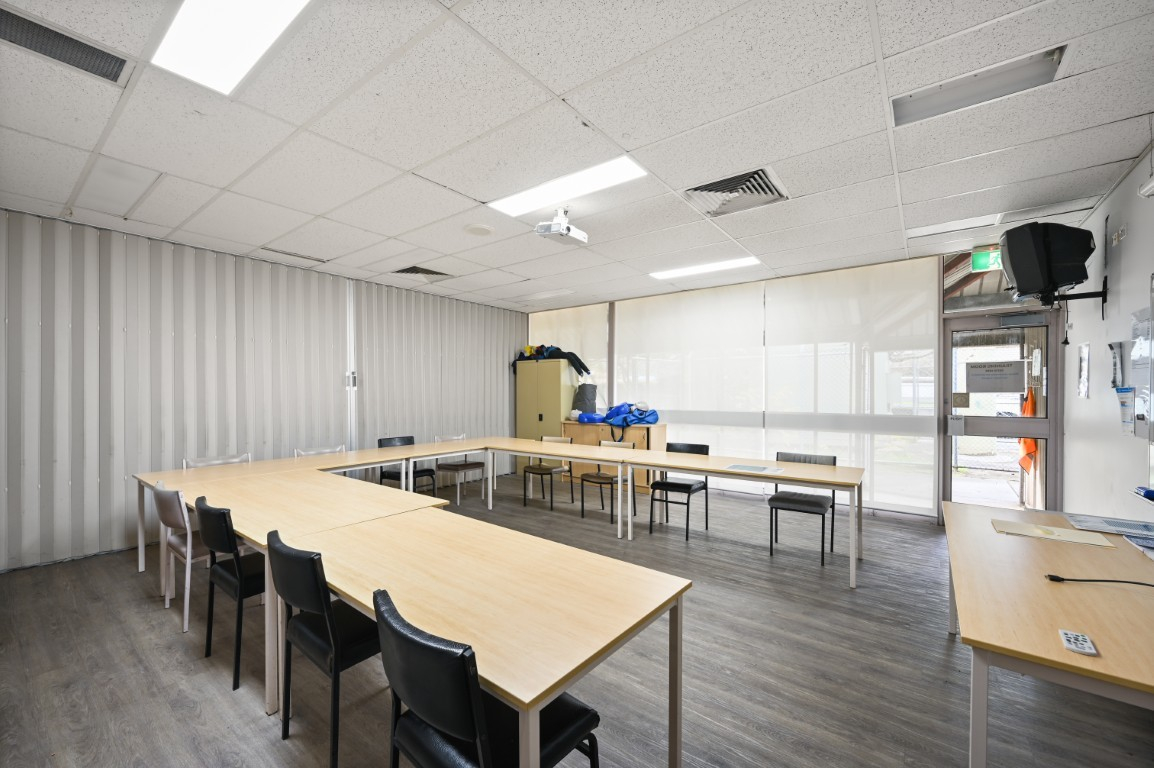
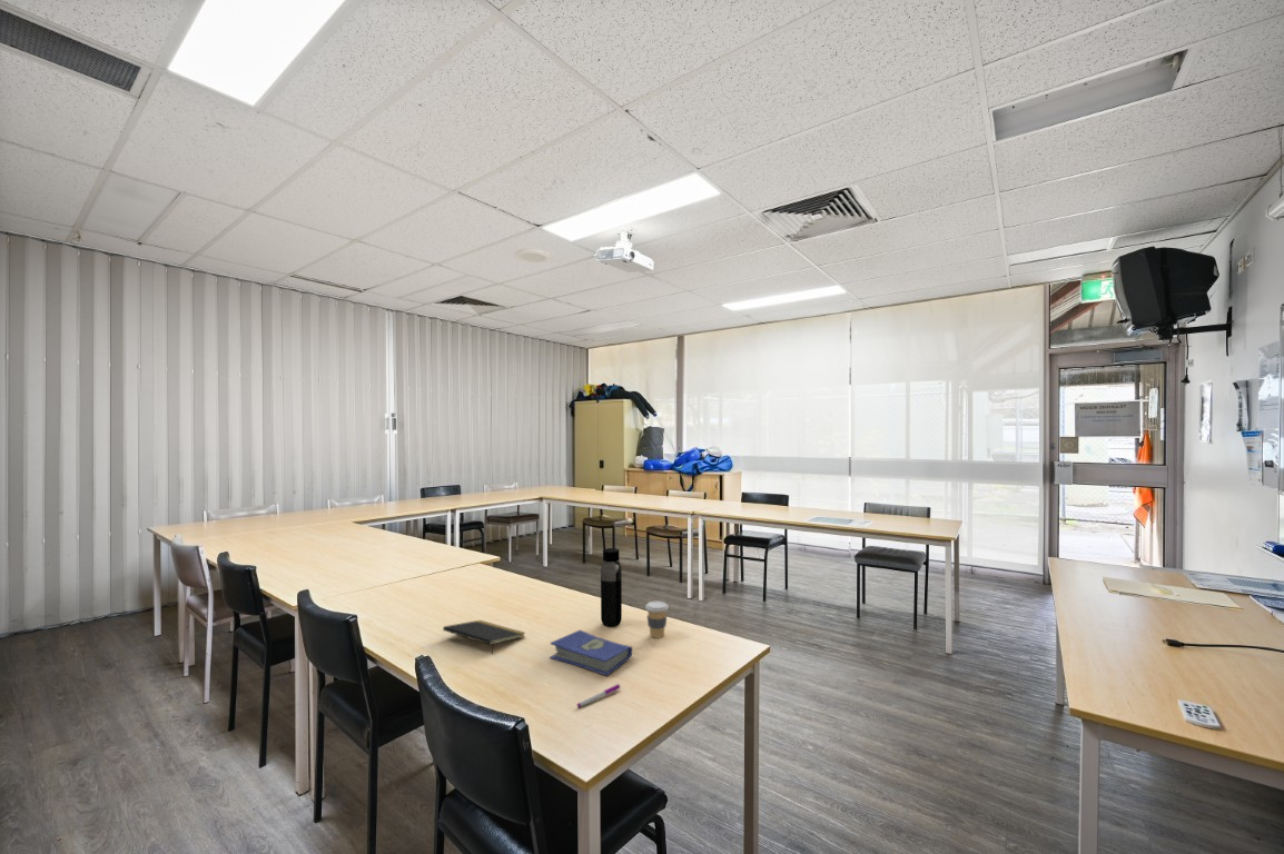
+ hardcover book [549,629,634,677]
+ notepad [442,619,526,656]
+ coffee cup [644,600,670,639]
+ water bottle [600,547,623,628]
+ pen [576,683,621,708]
